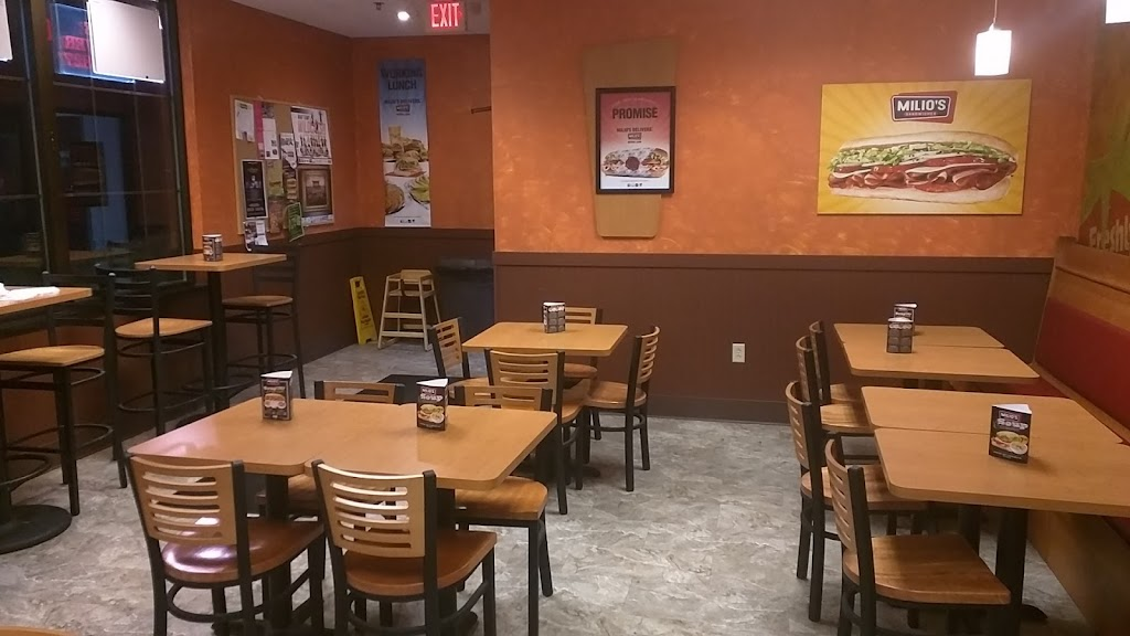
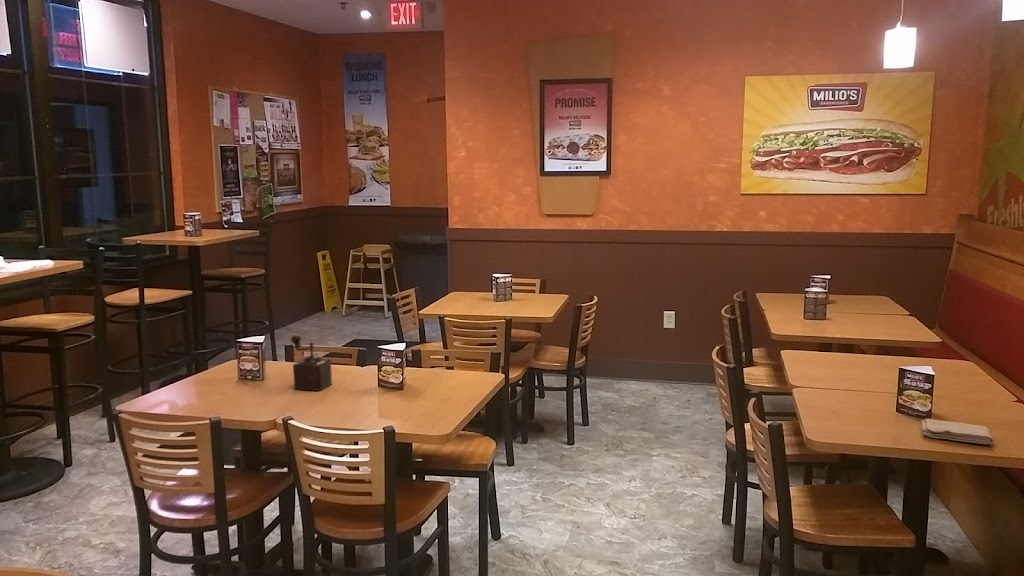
+ pepper mill [290,334,333,392]
+ washcloth [921,418,995,445]
